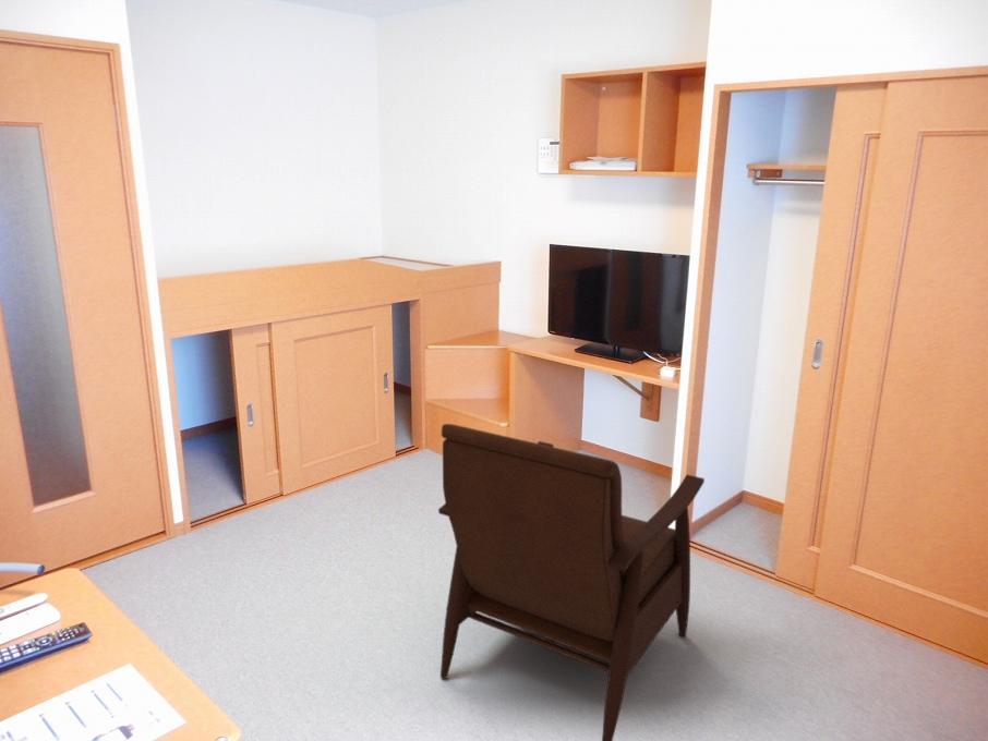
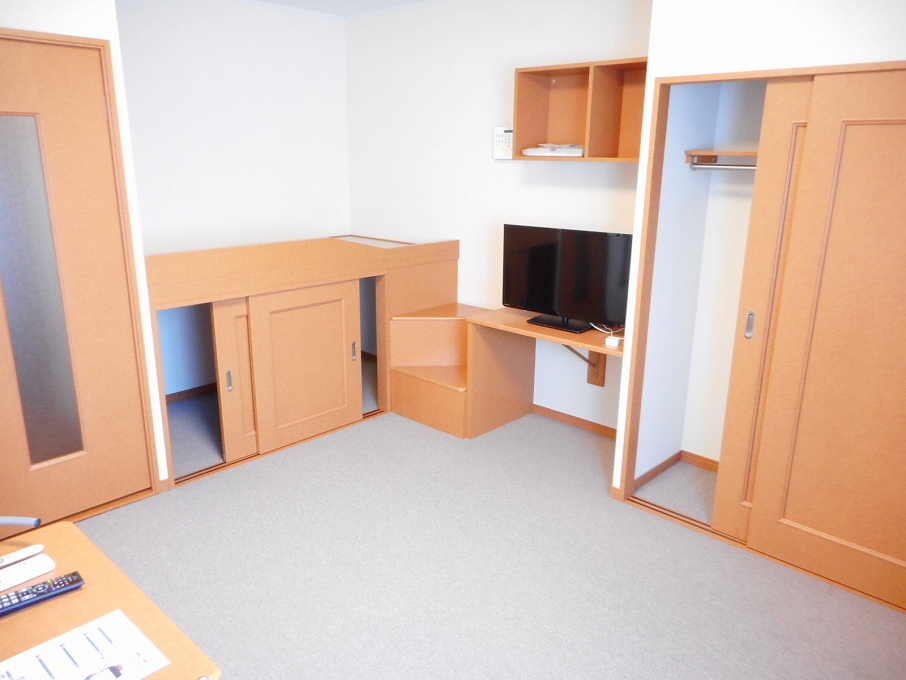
- armchair [437,423,706,741]
